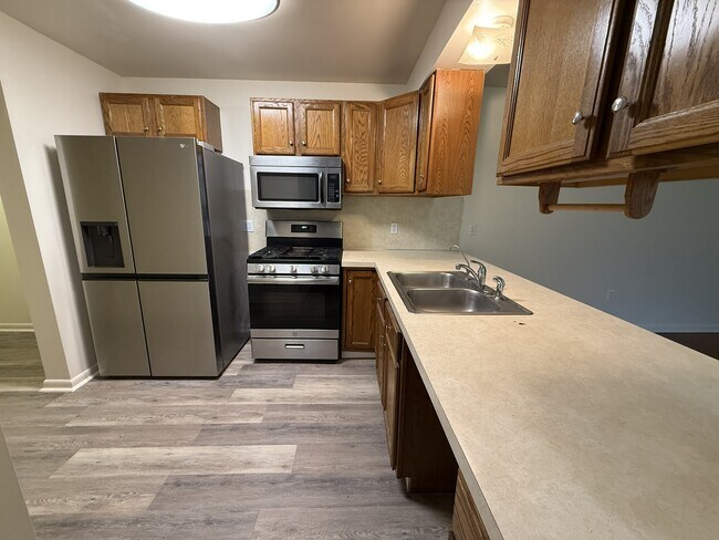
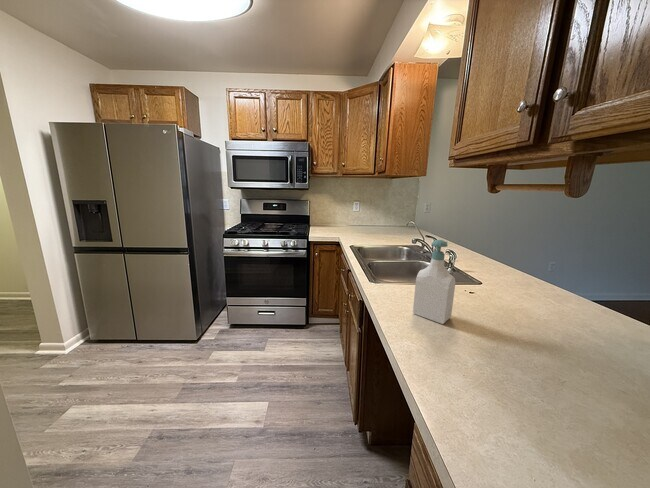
+ soap bottle [412,239,456,325]
